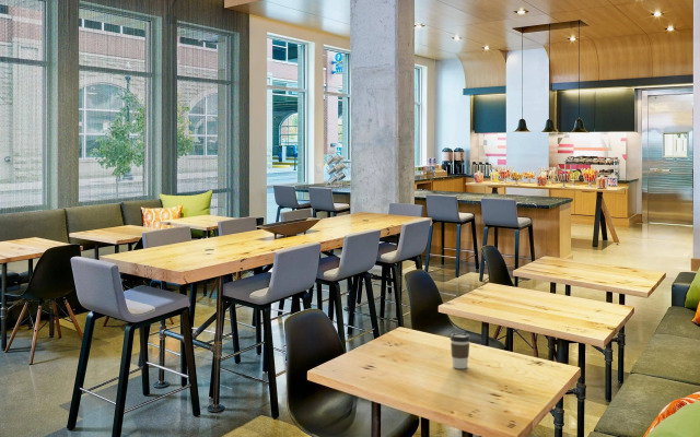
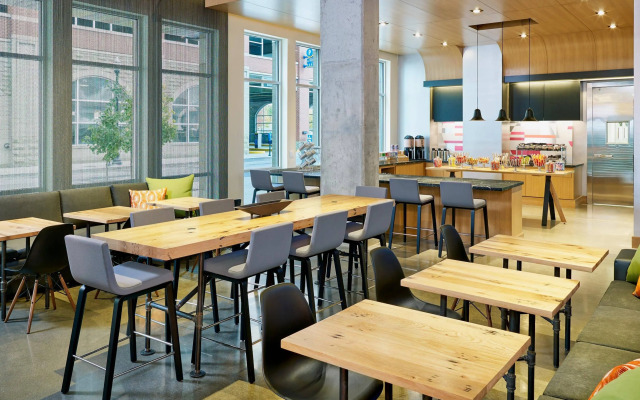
- coffee cup [450,332,471,369]
